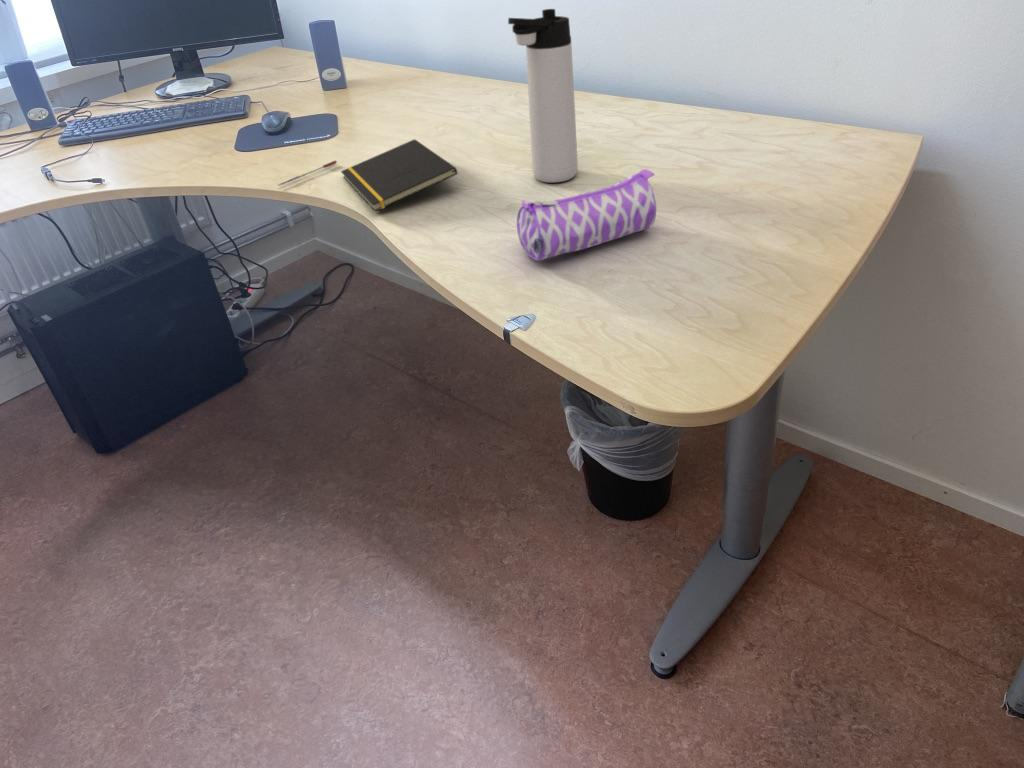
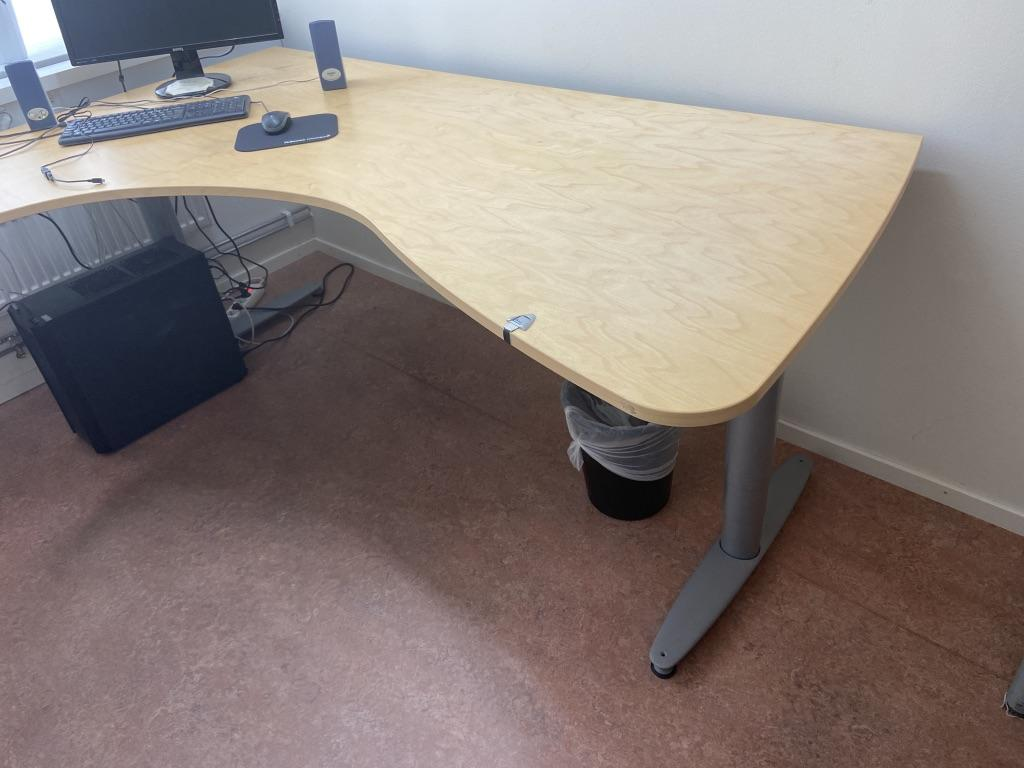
- pen [278,159,338,187]
- pencil case [516,168,657,262]
- notepad [340,138,459,212]
- thermos bottle [507,8,579,183]
